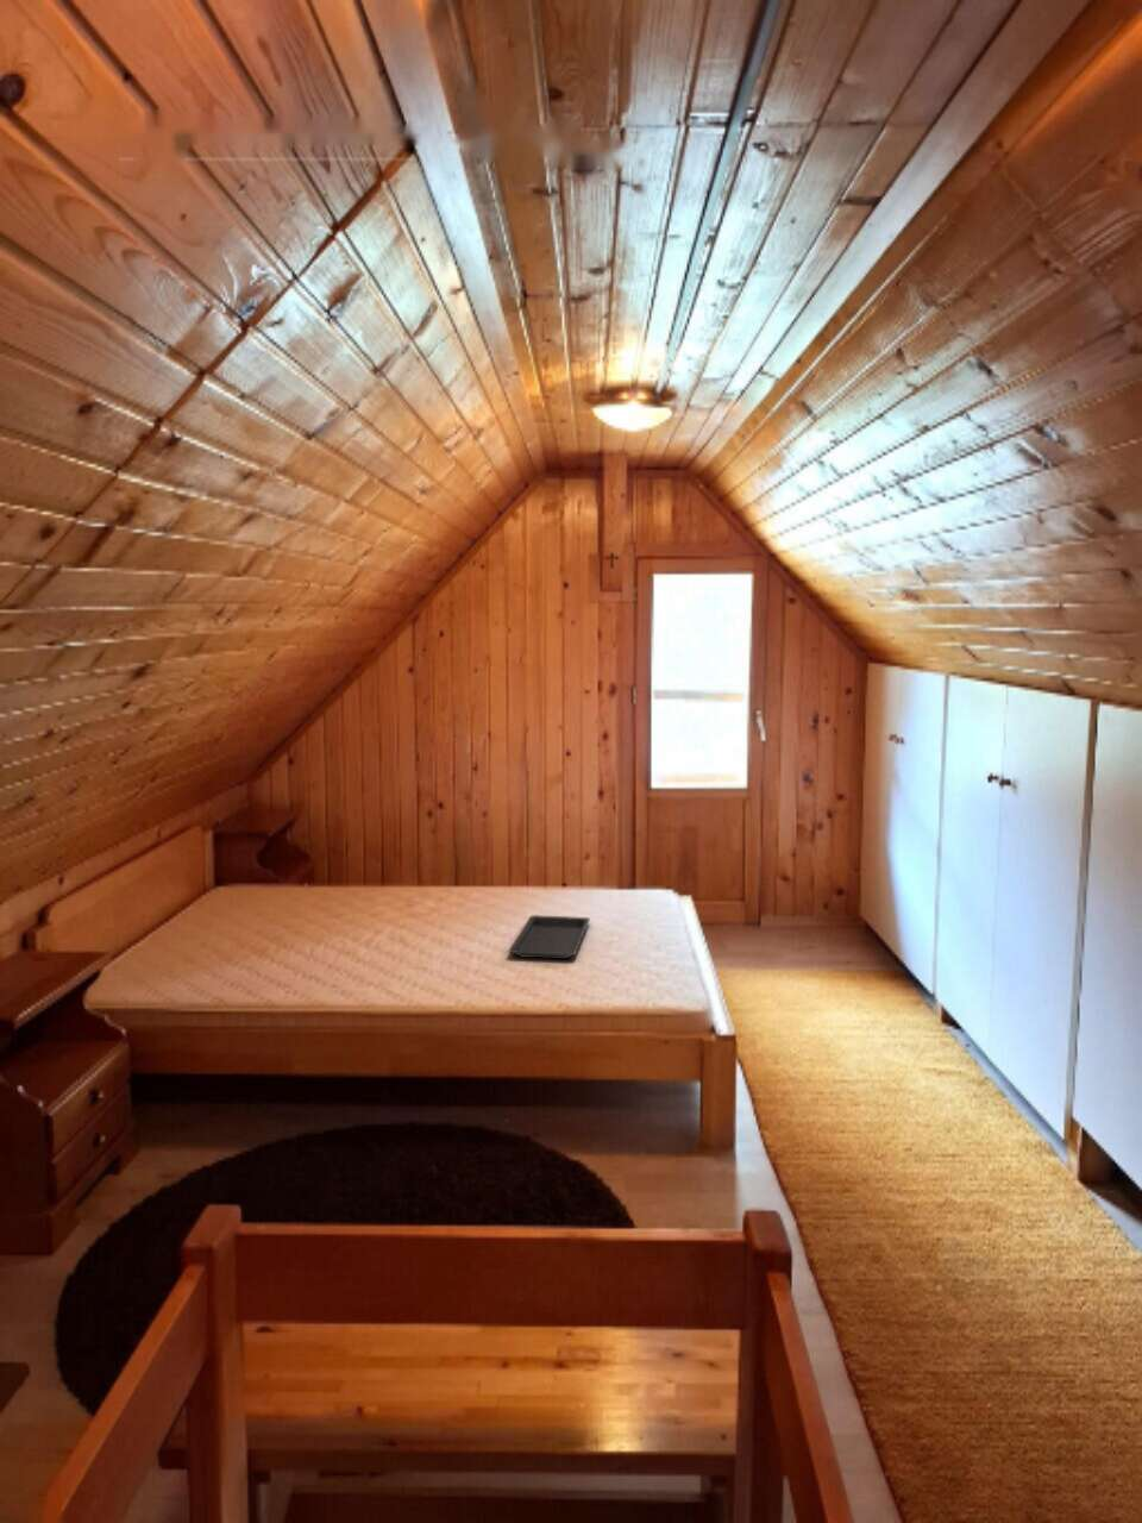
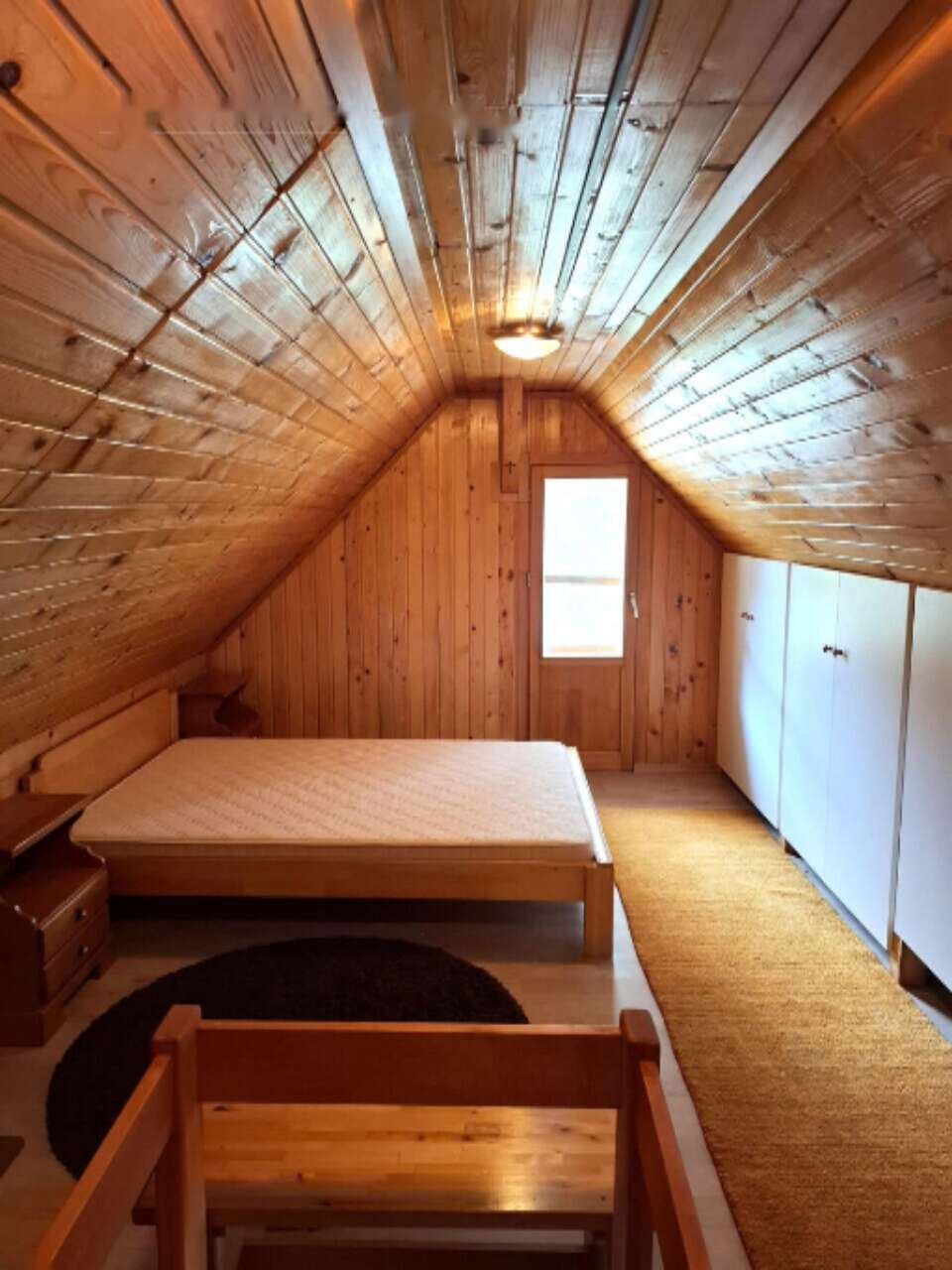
- serving tray [506,914,591,961]
